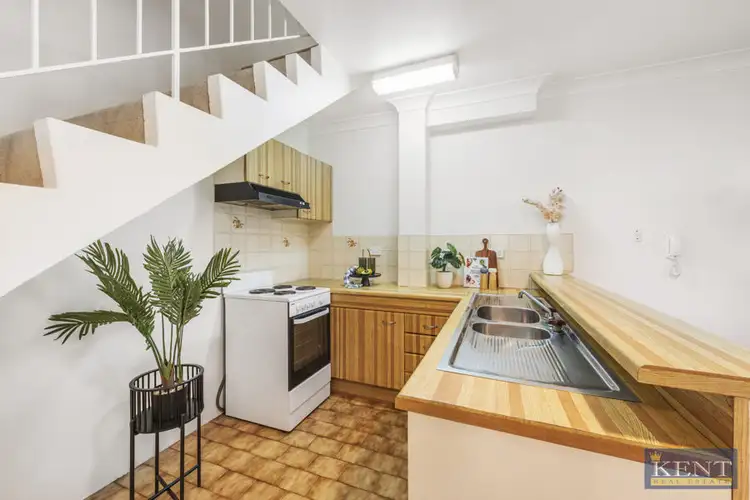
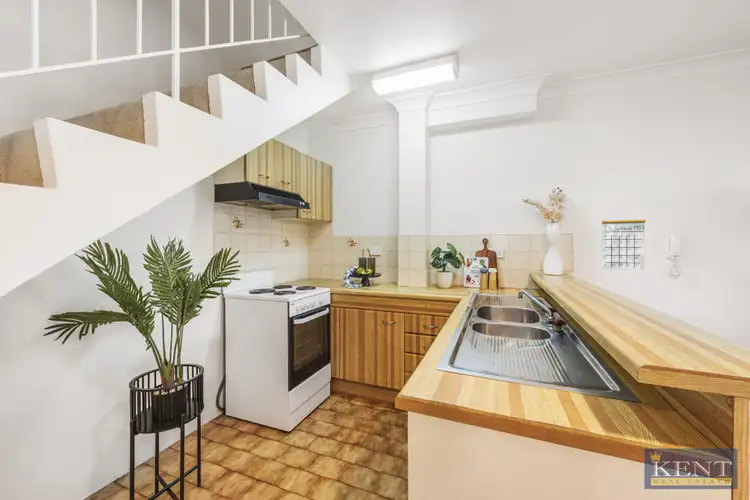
+ calendar [601,212,647,271]
